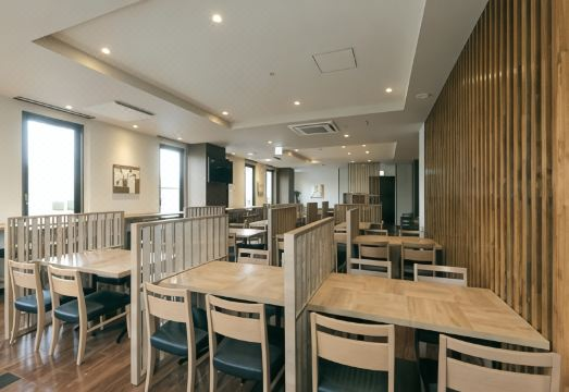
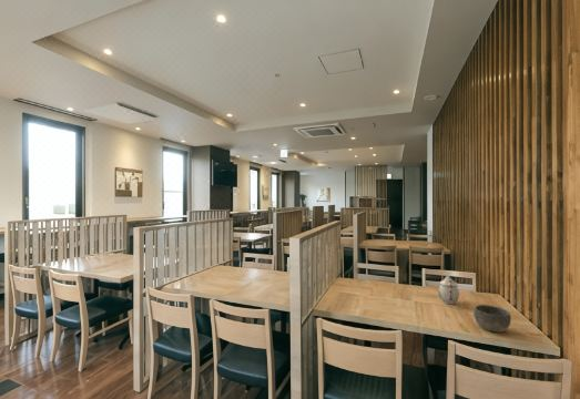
+ teapot [437,274,460,306]
+ bowl [472,304,512,334]
